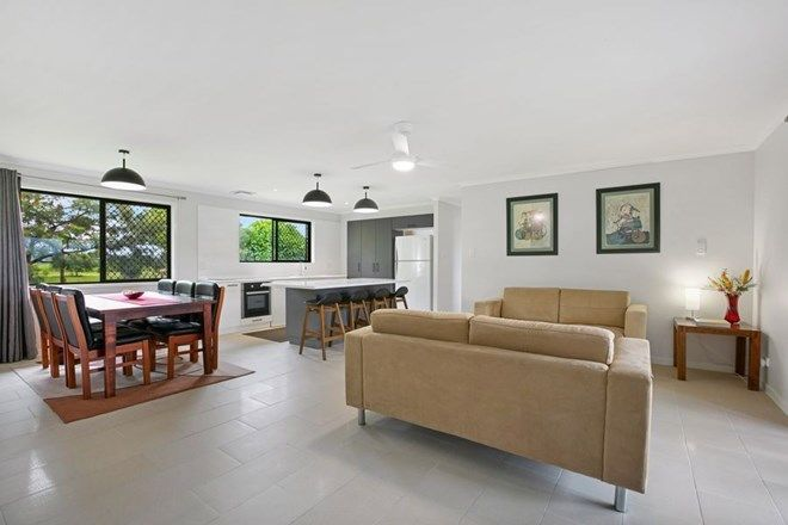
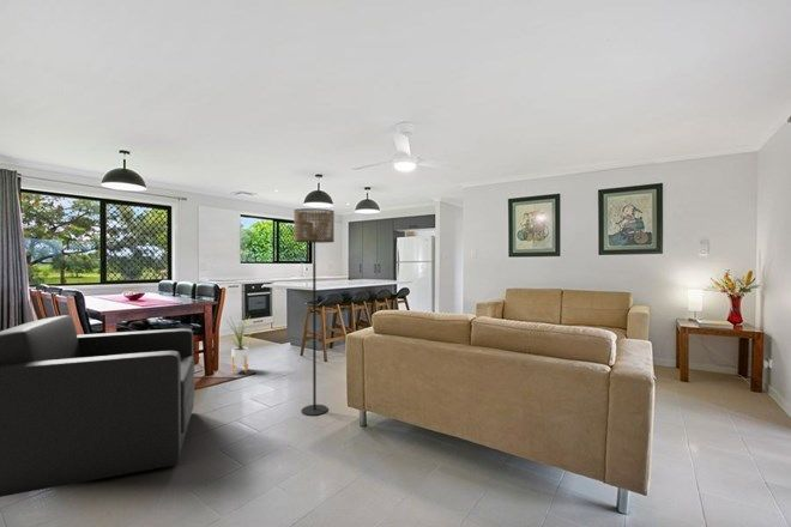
+ armchair [0,314,195,498]
+ floor lamp [292,207,336,417]
+ house plant [223,314,256,375]
